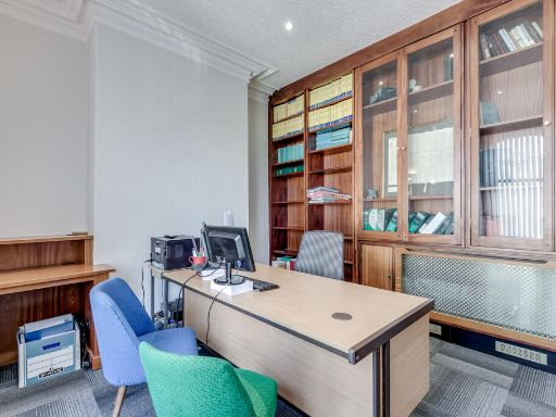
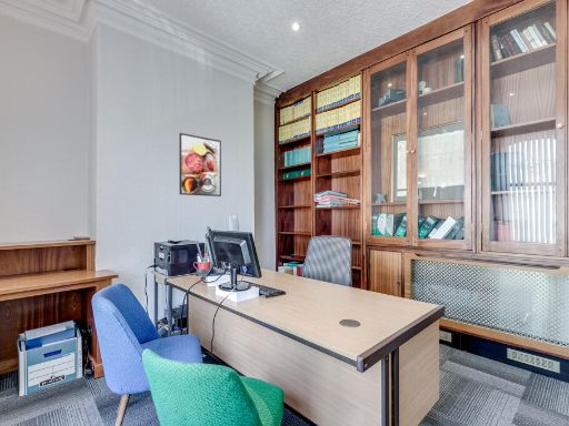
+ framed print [178,132,222,197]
